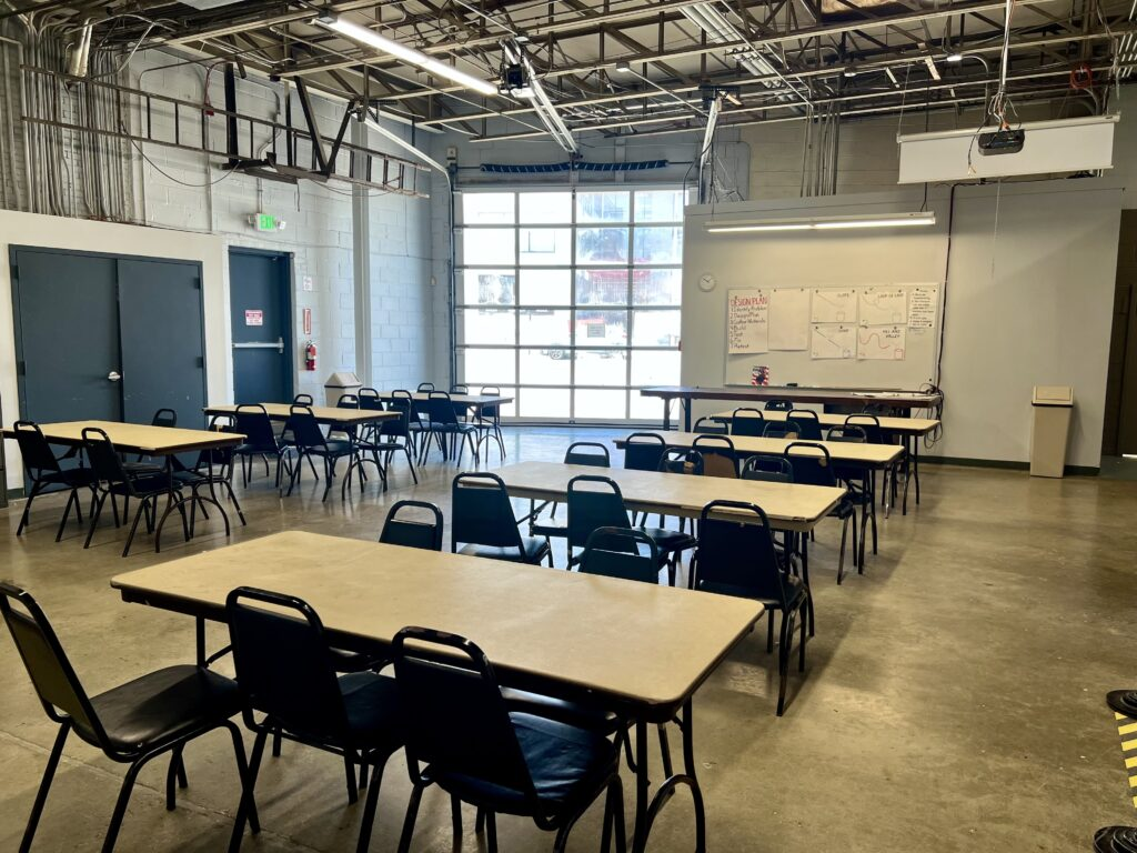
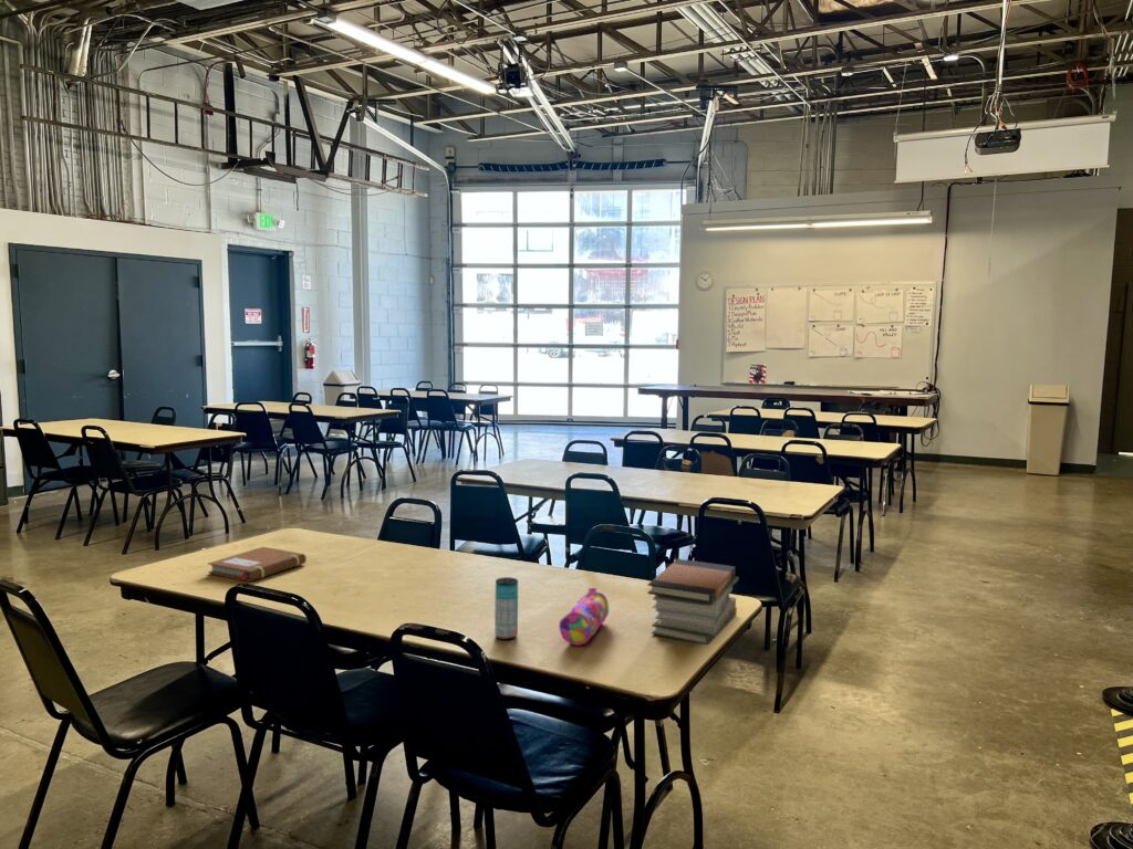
+ pencil case [558,587,610,647]
+ notebook [207,546,308,583]
+ book stack [646,558,740,647]
+ beverage can [493,576,519,641]
